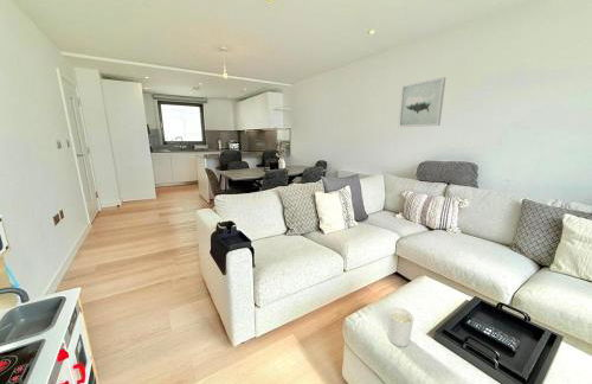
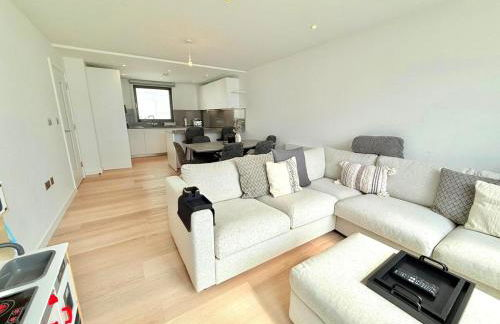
- candle holder [387,306,416,347]
- wall art [398,76,446,128]
